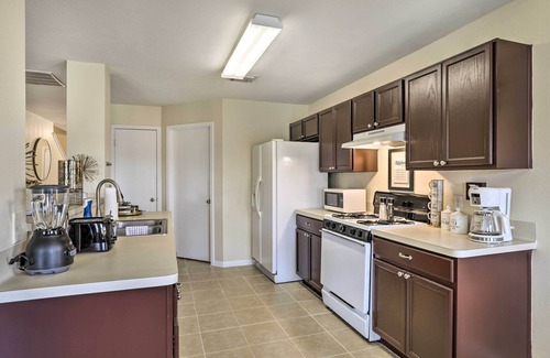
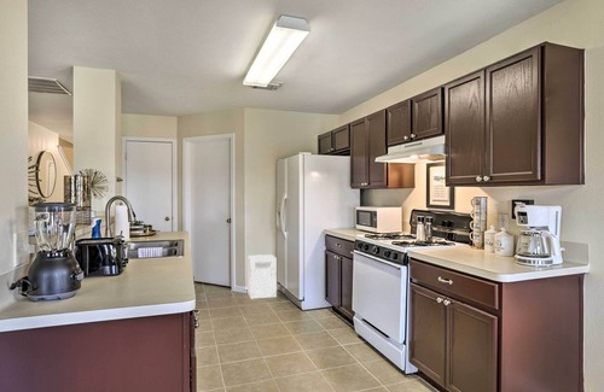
+ trash can [246,253,278,300]
